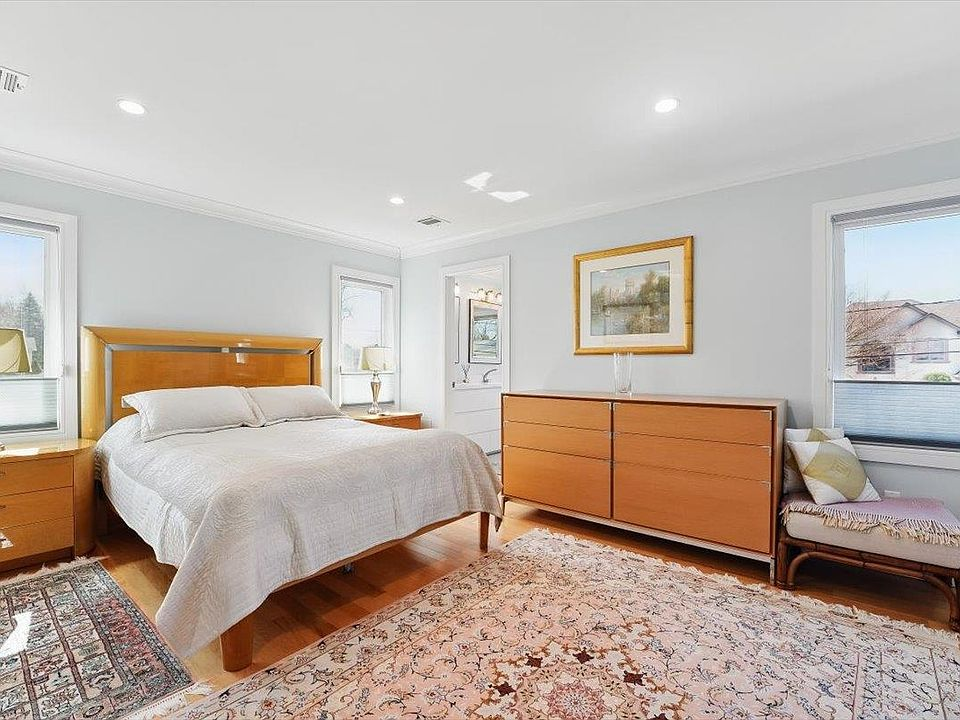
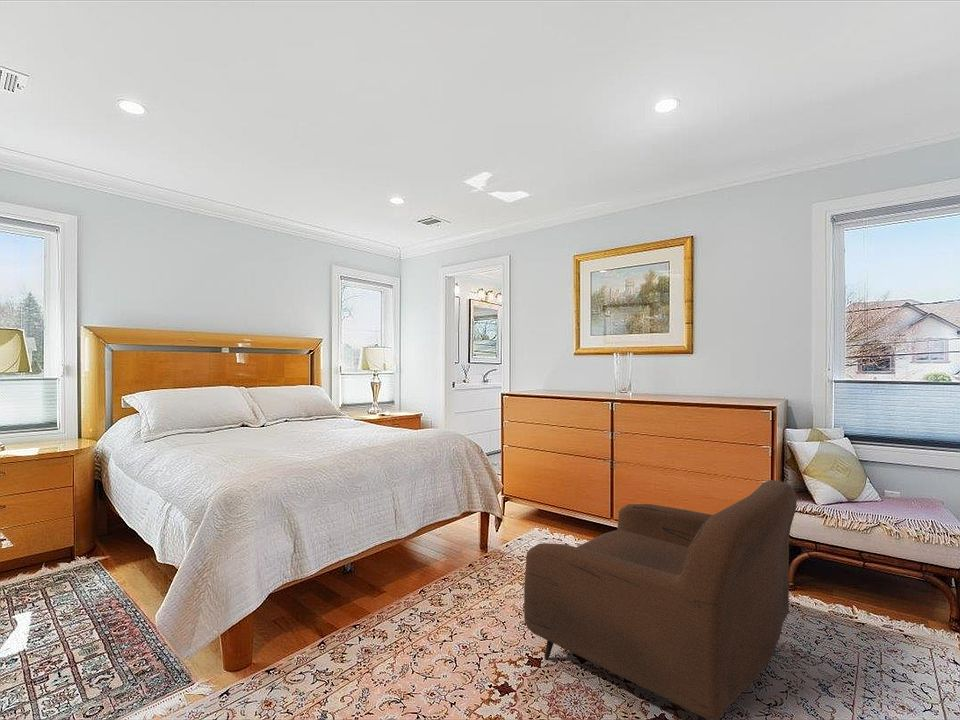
+ armchair [523,479,798,720]
